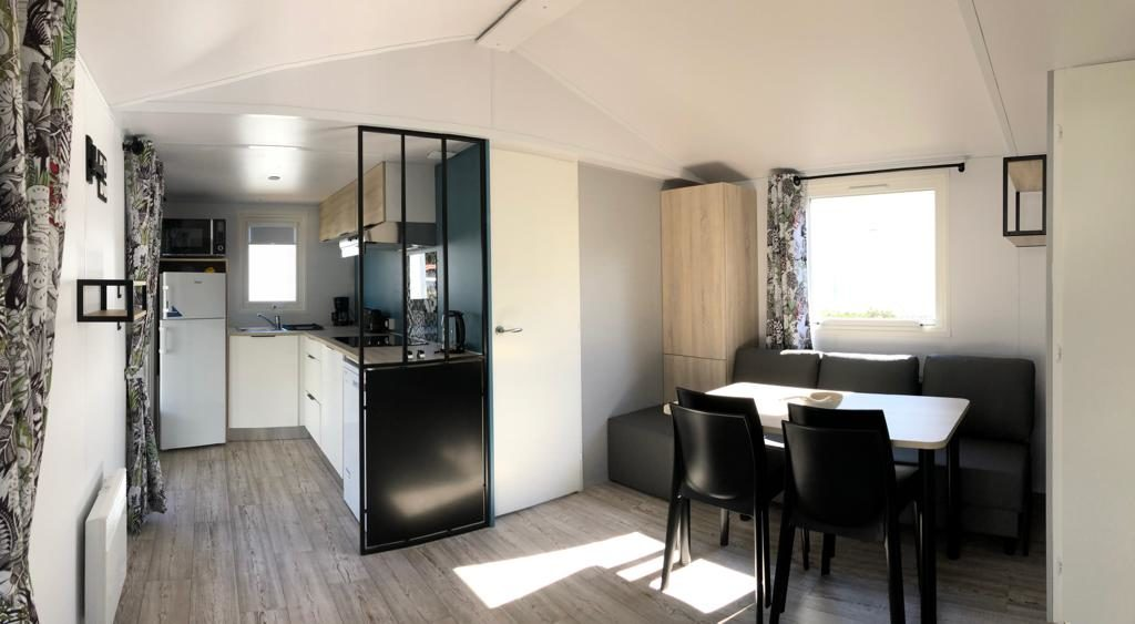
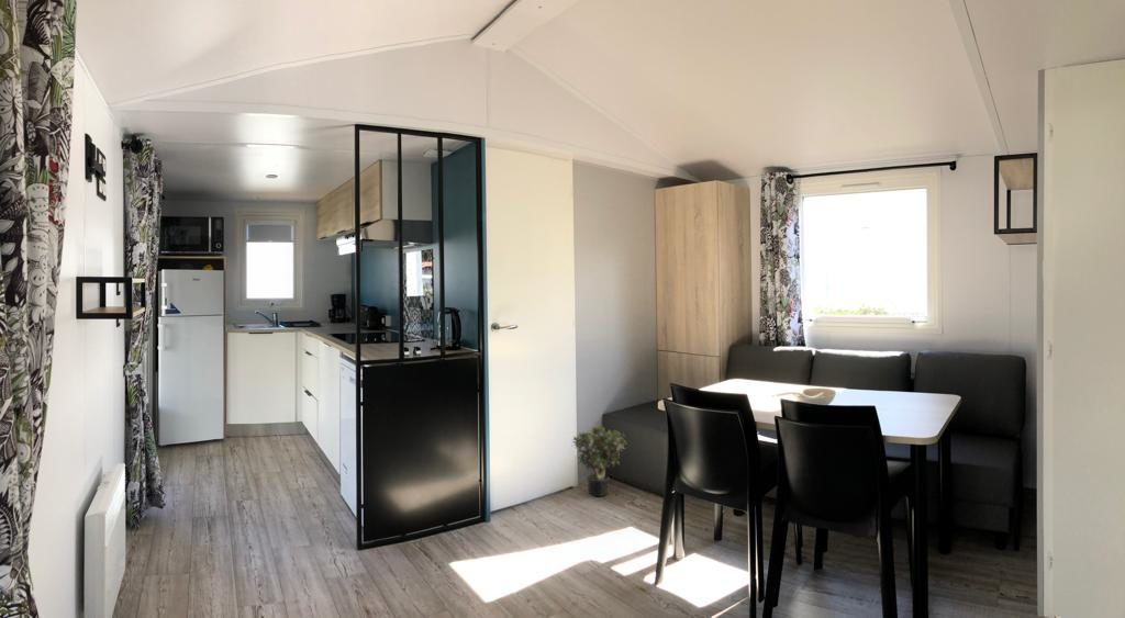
+ potted plant [571,425,627,497]
